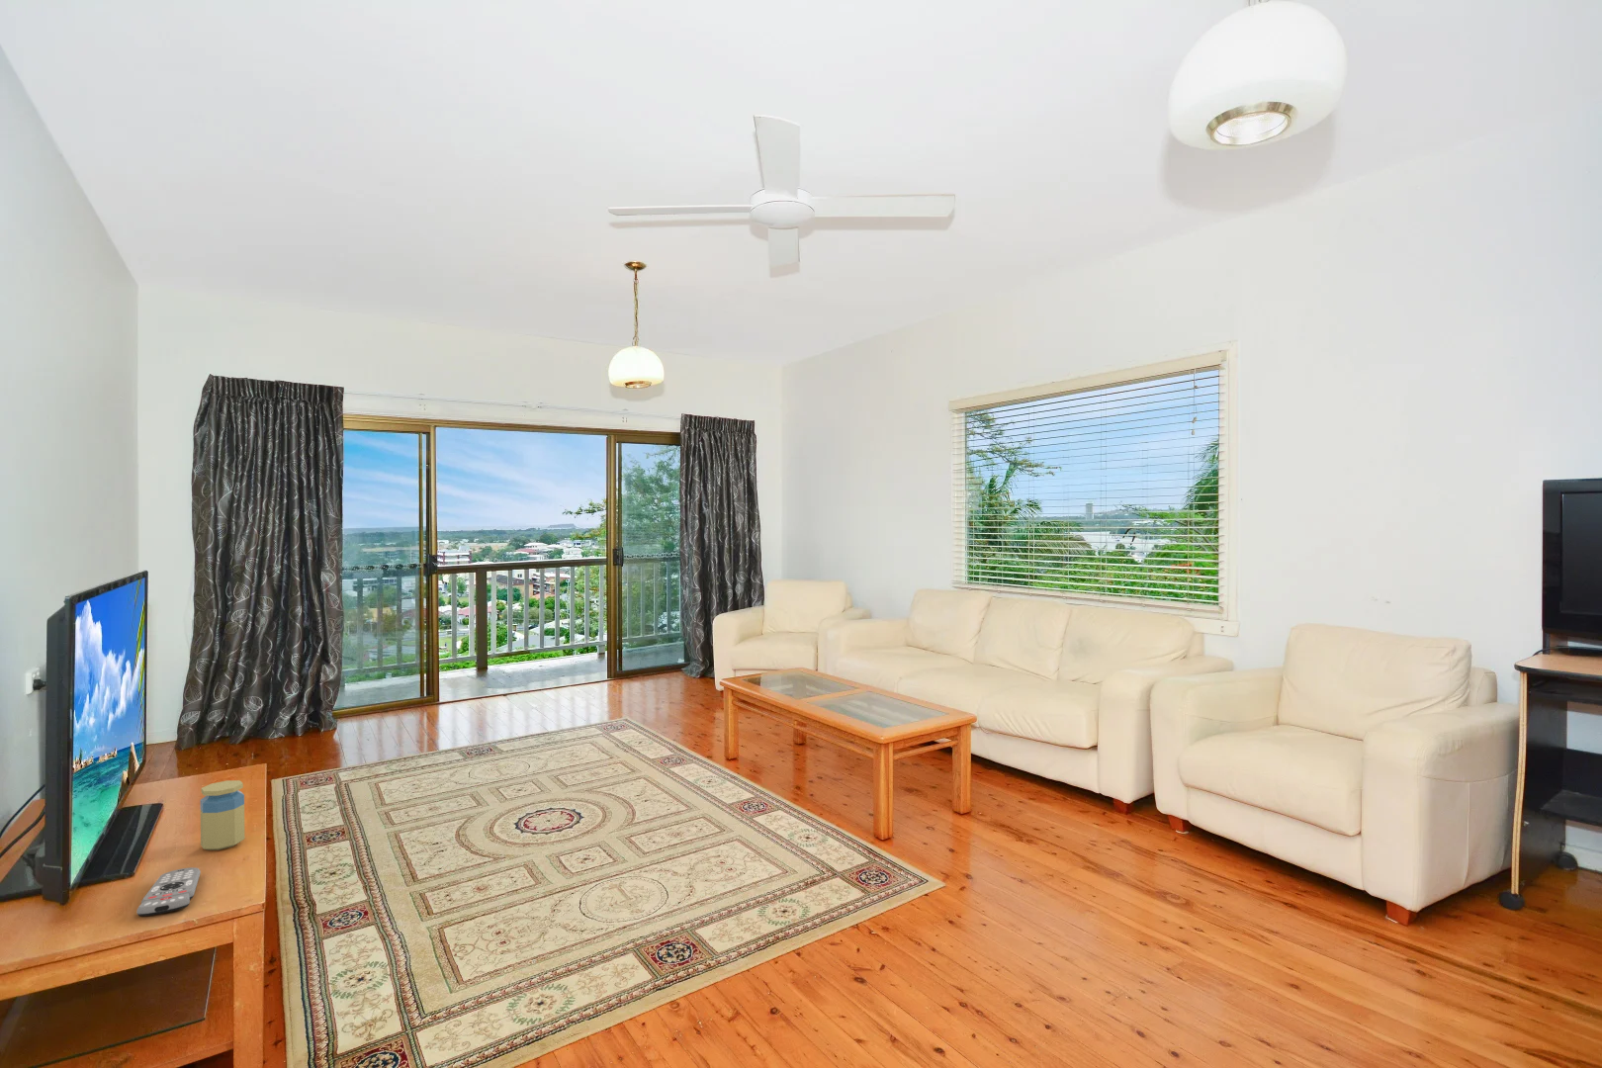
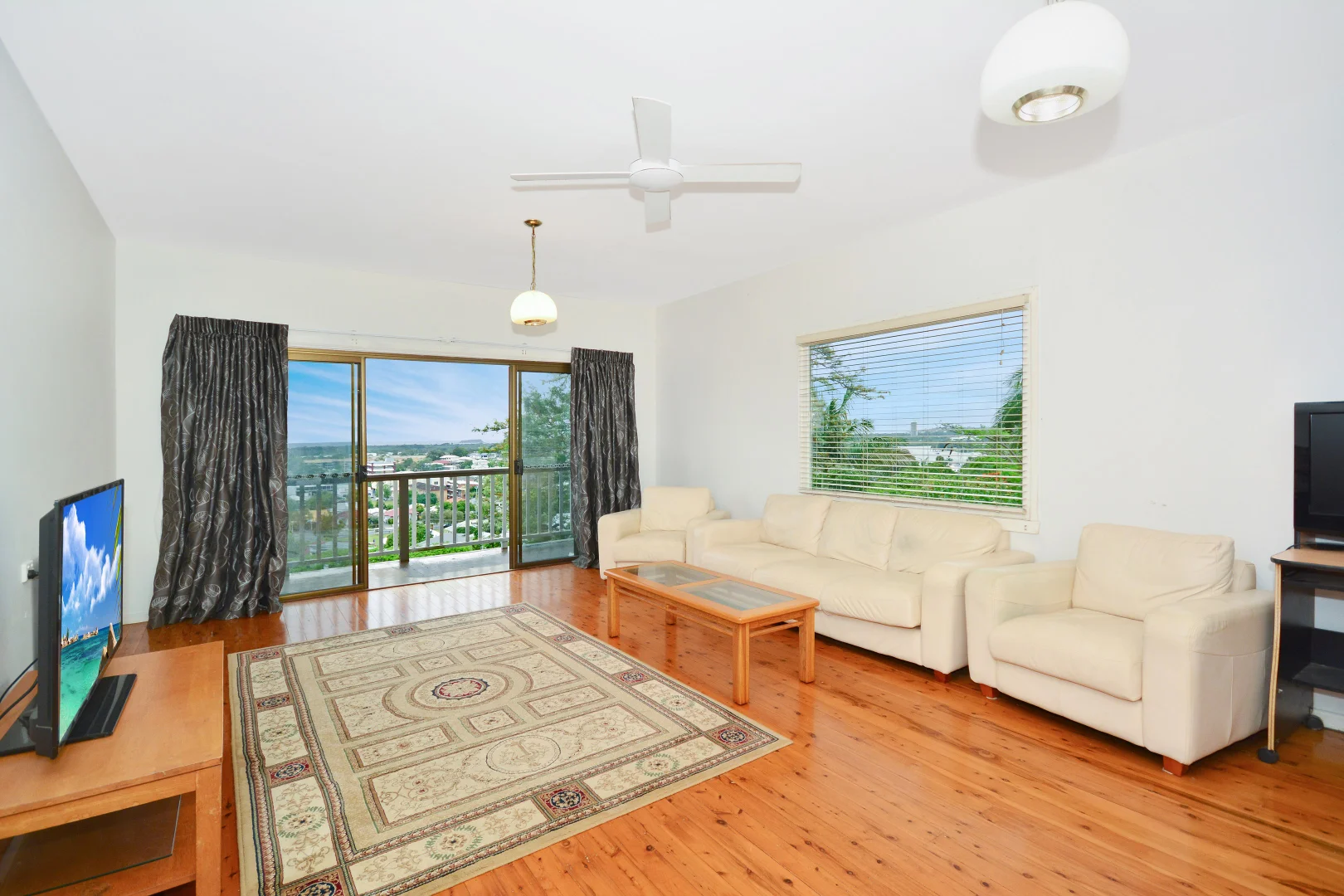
- jar [199,780,246,851]
- remote control [136,867,201,917]
